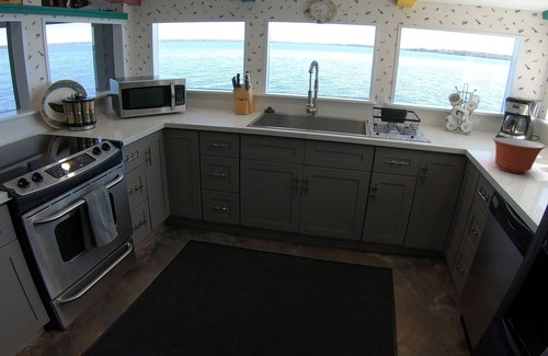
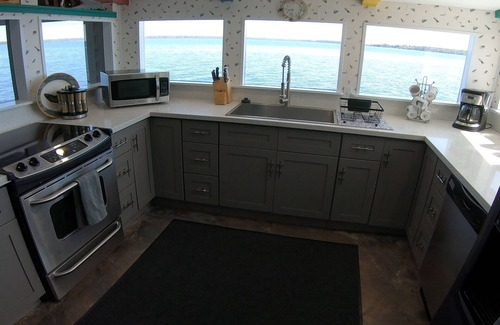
- mixing bowl [492,137,547,174]
